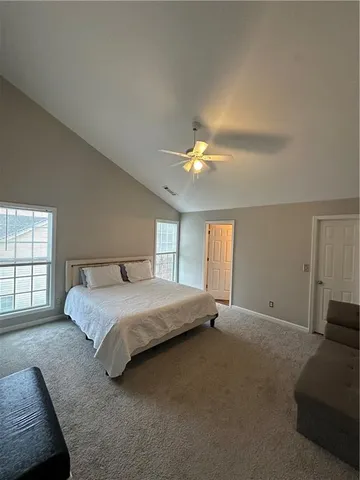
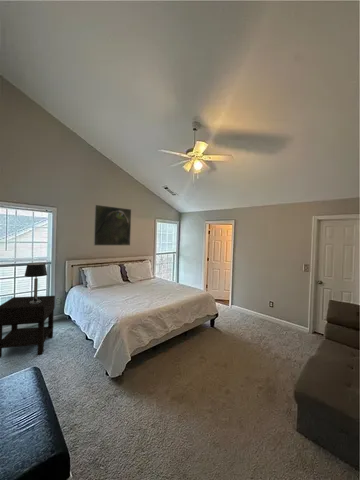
+ nightstand [0,295,56,359]
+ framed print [93,204,132,246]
+ table lamp [24,262,48,303]
